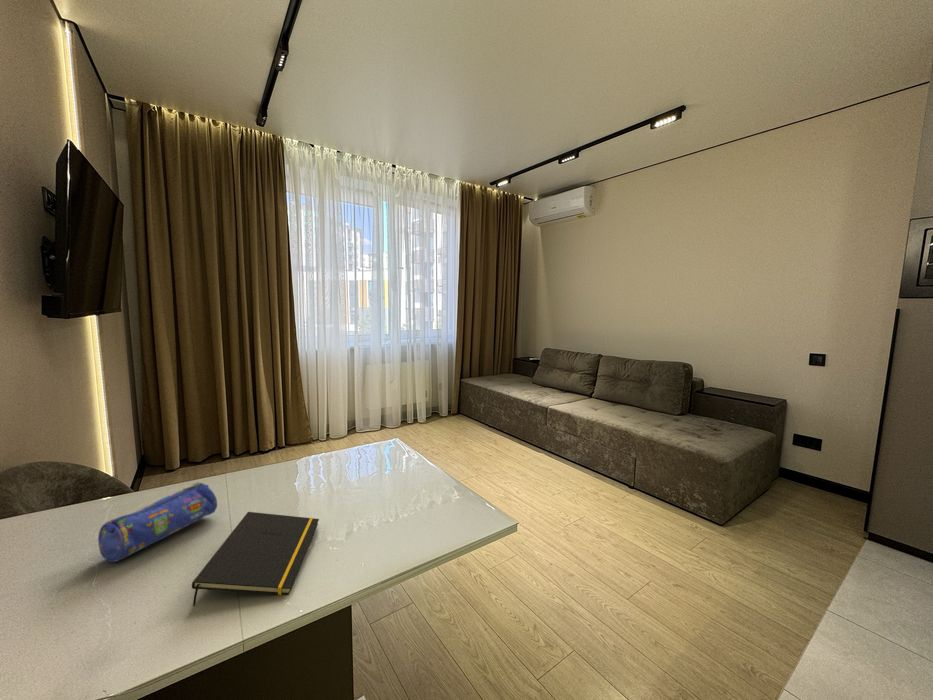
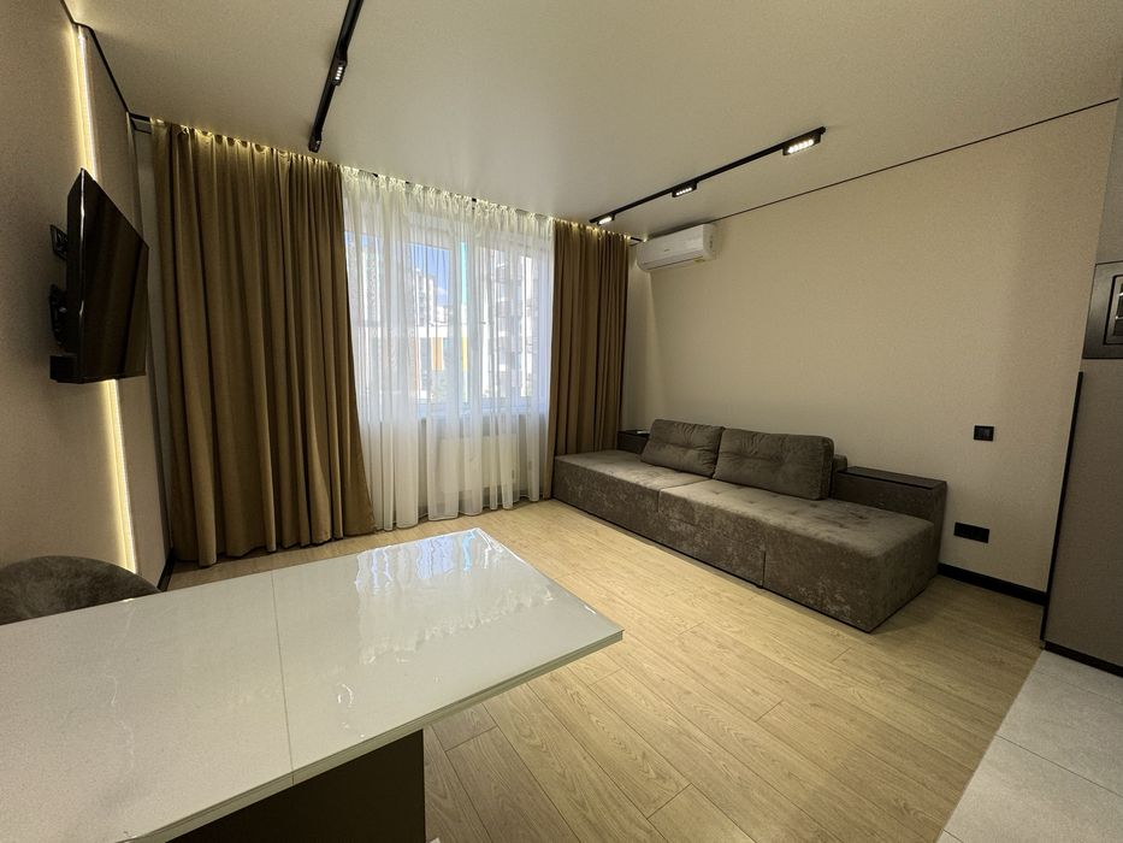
- pencil case [97,481,218,563]
- notepad [191,511,320,606]
